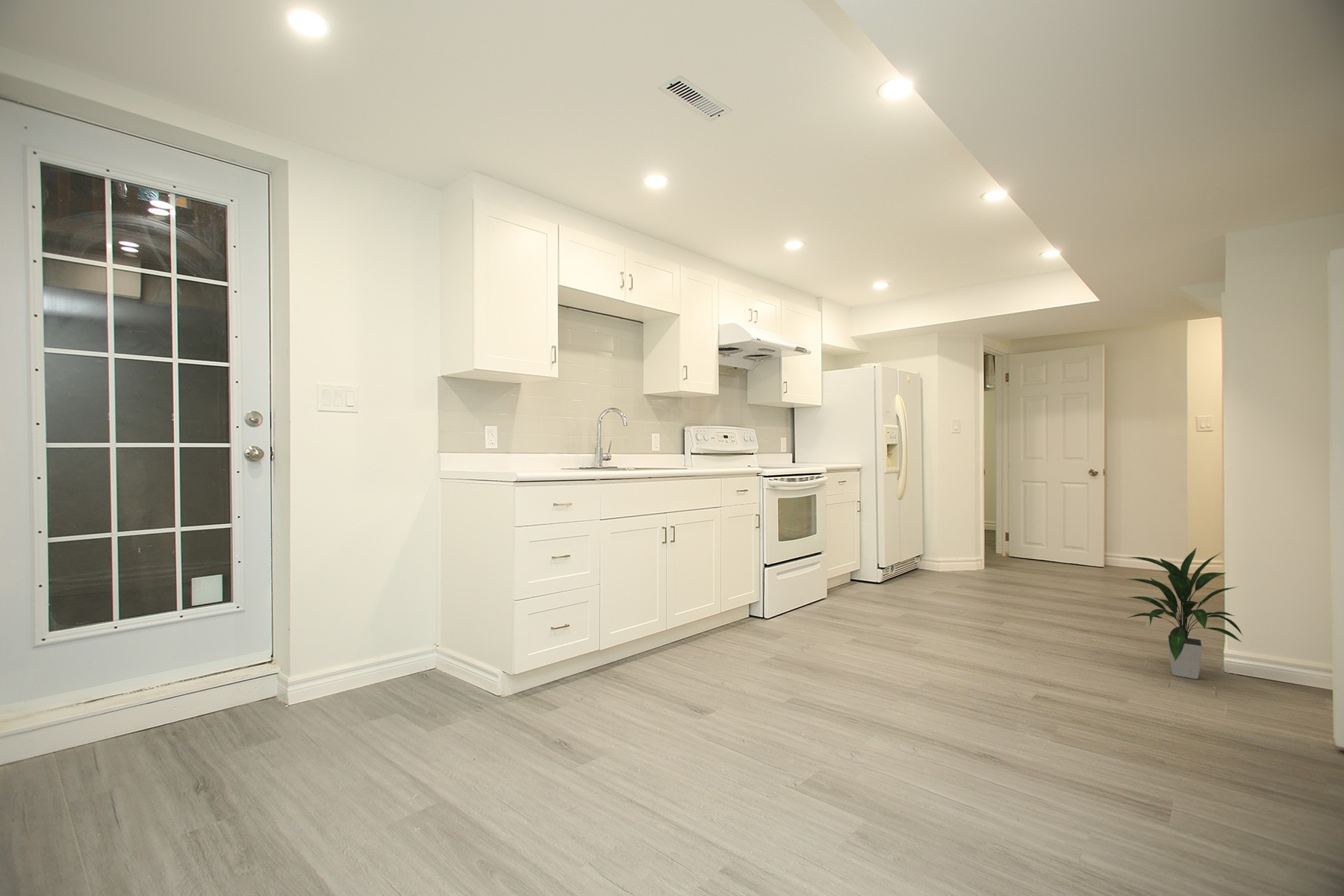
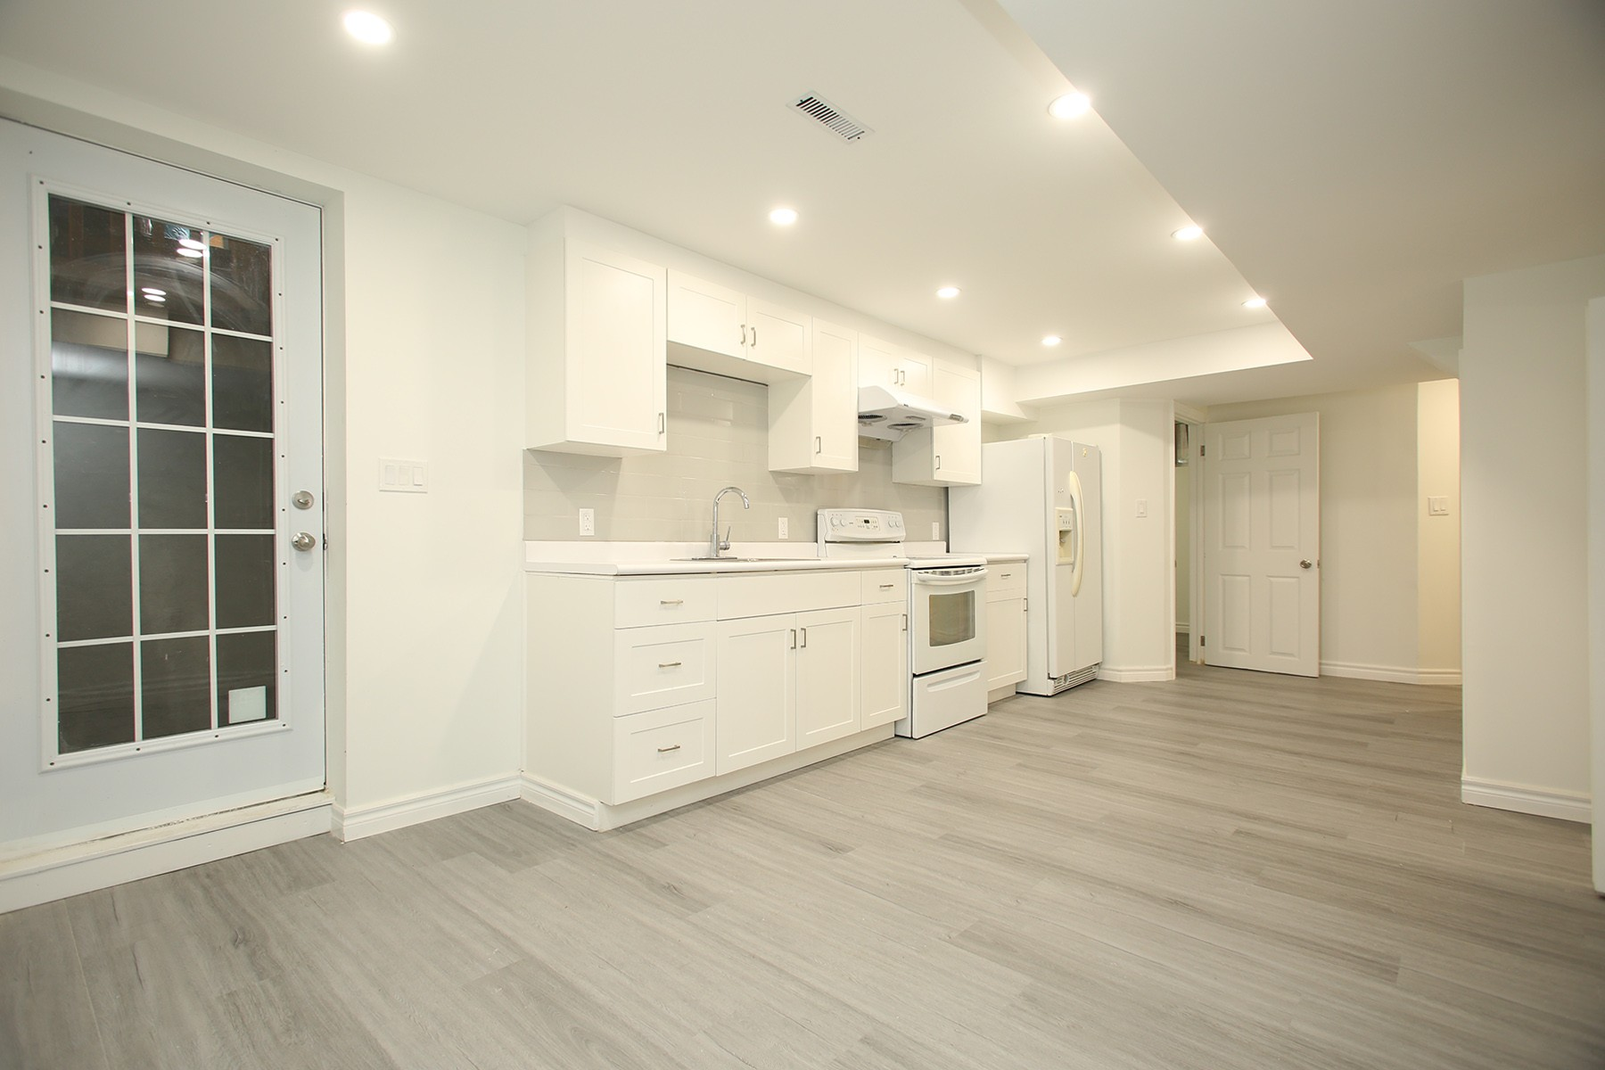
- indoor plant [1125,547,1245,679]
